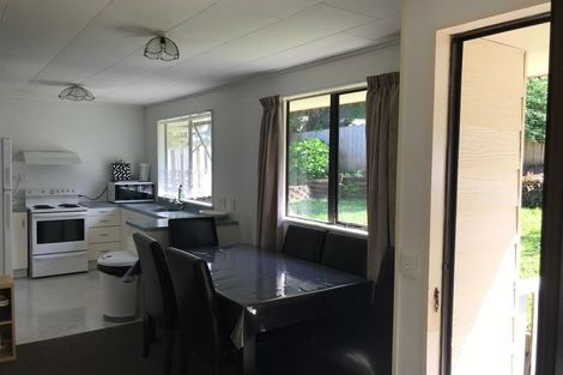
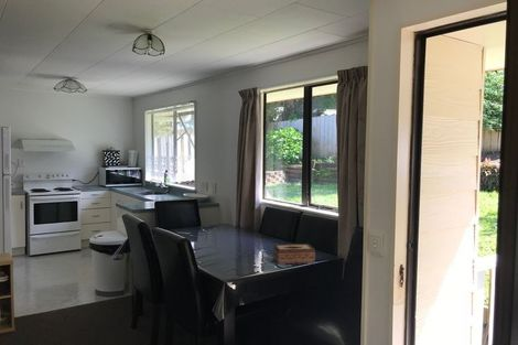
+ tissue box [272,242,316,266]
